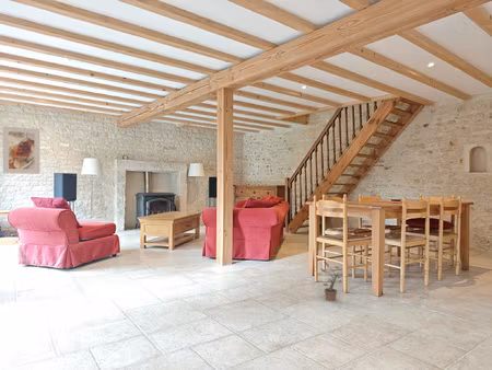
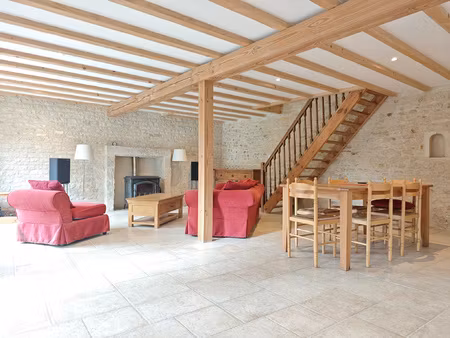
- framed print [2,125,40,175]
- potted plant [320,261,344,302]
